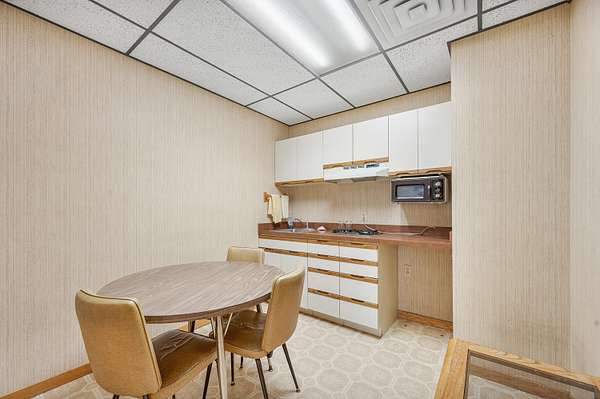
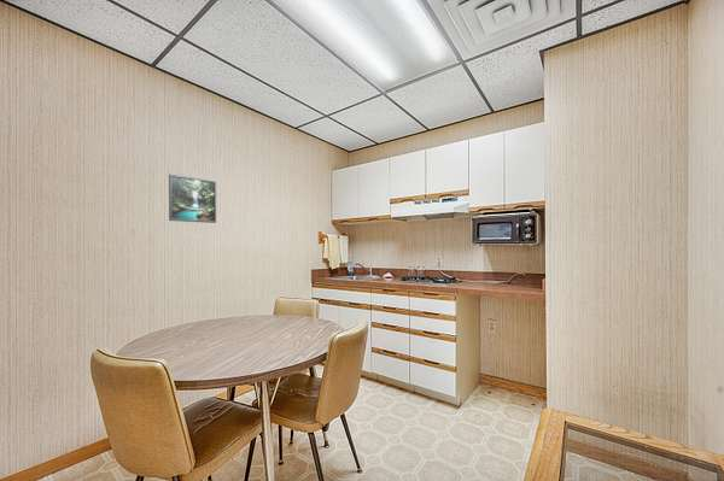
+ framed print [168,174,217,224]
